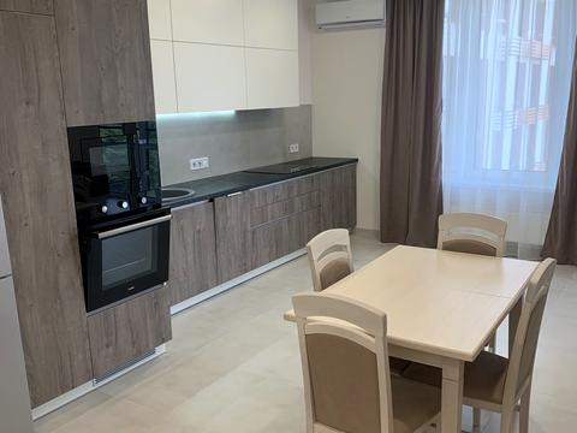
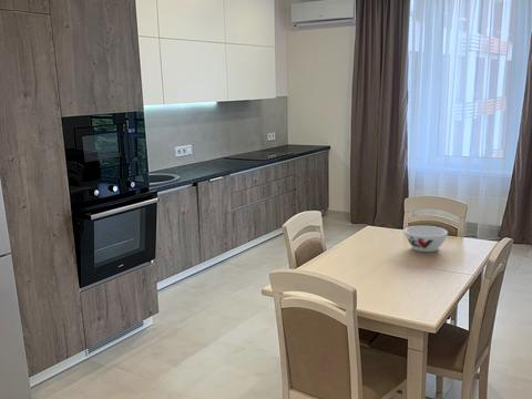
+ bowl [403,225,449,253]
